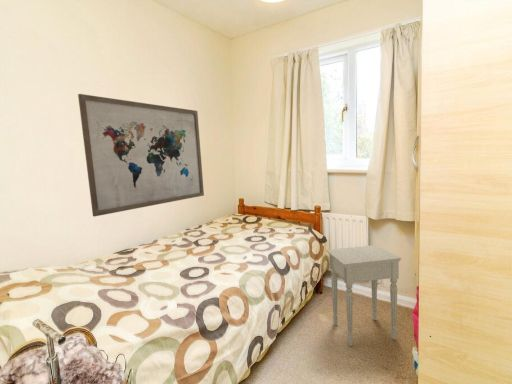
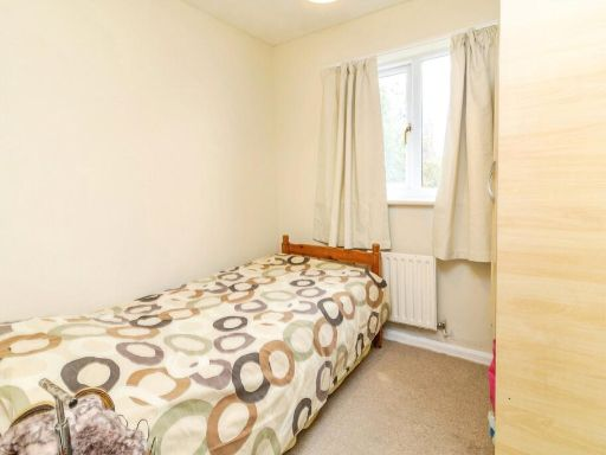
- wall art [77,93,205,217]
- nightstand [325,244,402,347]
